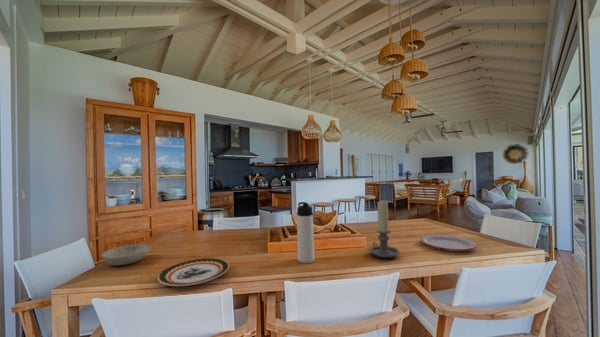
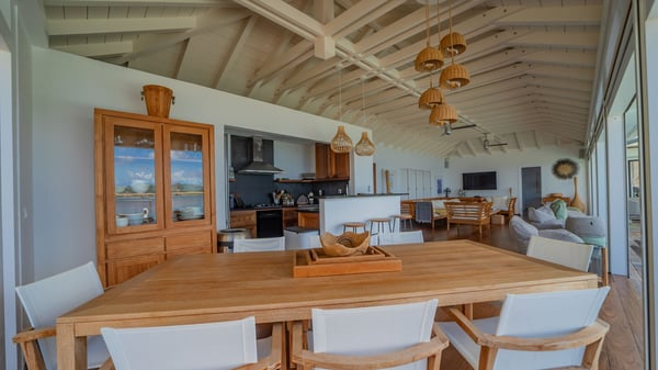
- thermos bottle [296,201,316,264]
- bowl [101,243,151,266]
- plate [157,257,230,287]
- plate [420,234,478,252]
- candle holder [368,200,401,259]
